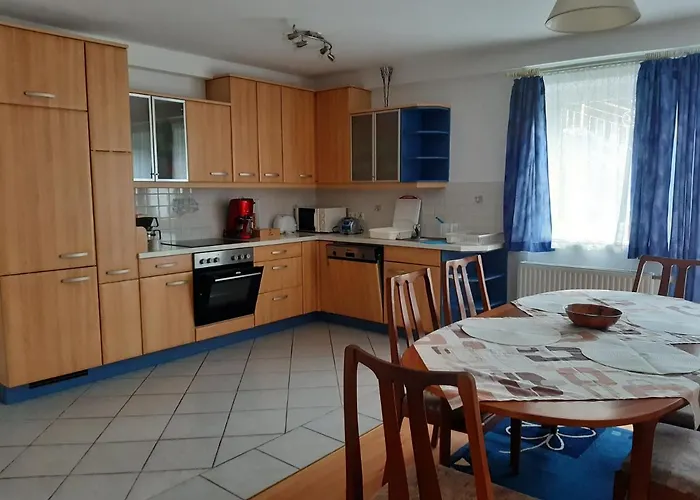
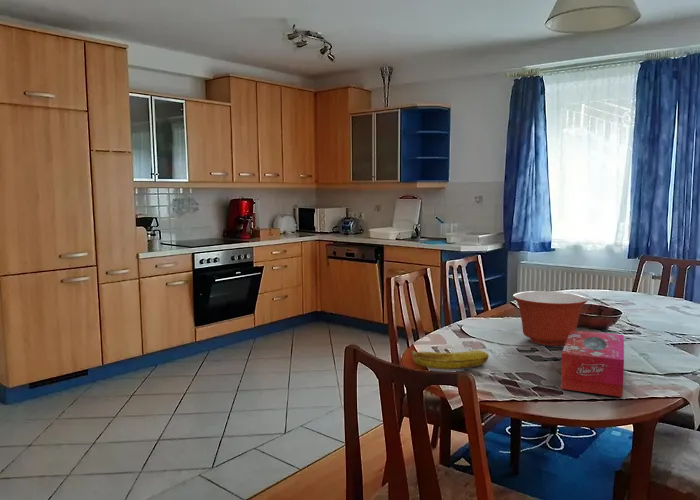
+ banana [410,349,490,370]
+ tissue box [560,330,625,398]
+ mixing bowl [512,290,589,346]
